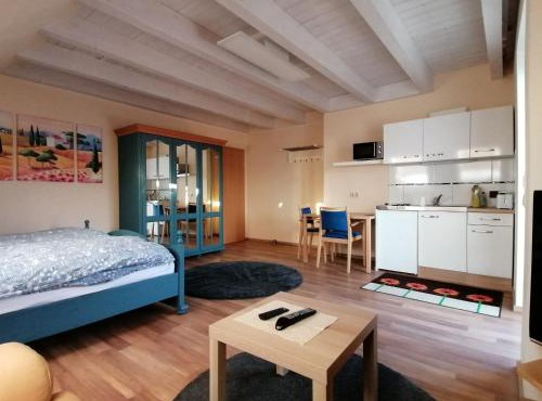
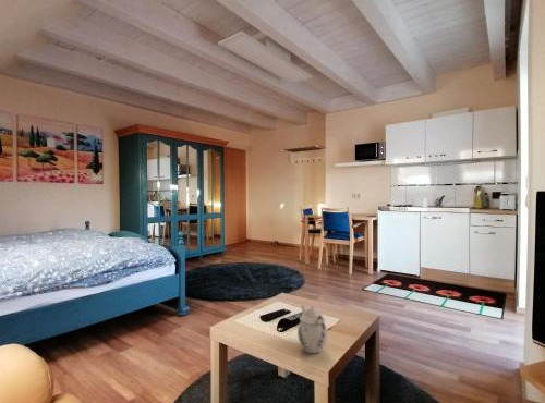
+ teapot [296,304,329,354]
